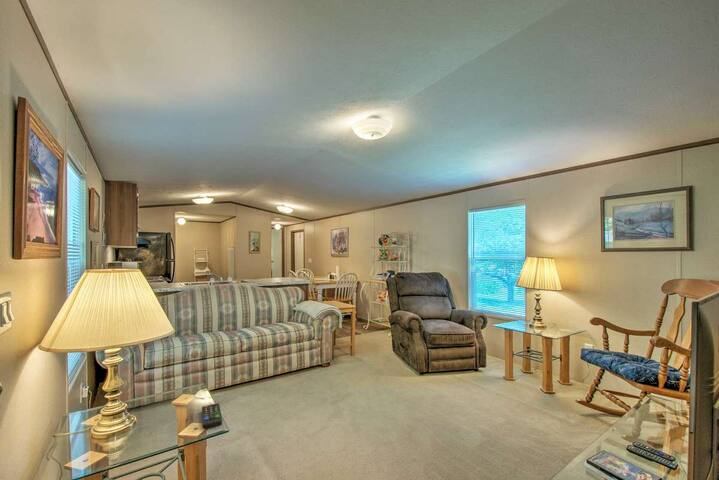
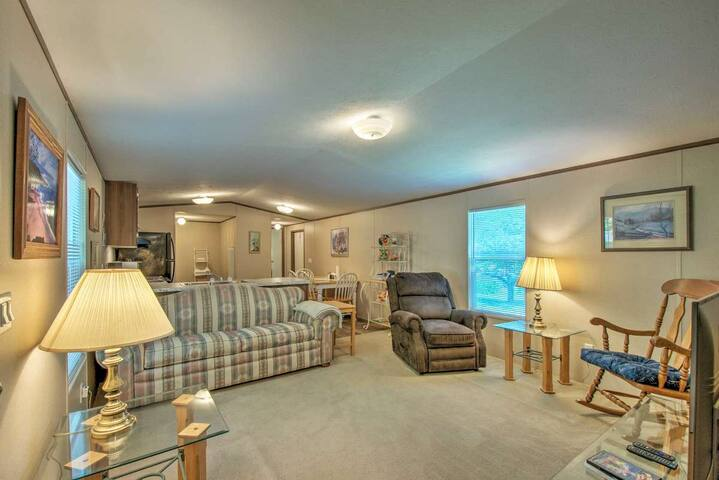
- remote control [201,402,223,430]
